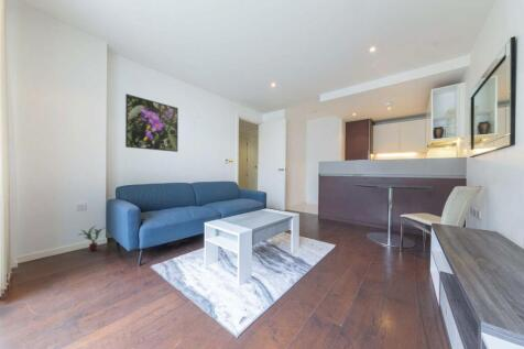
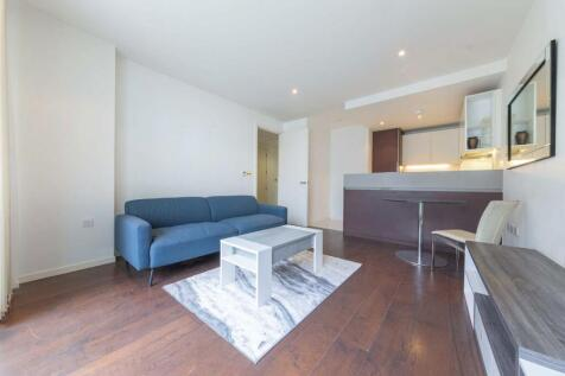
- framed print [124,92,179,153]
- potted plant [77,225,107,252]
